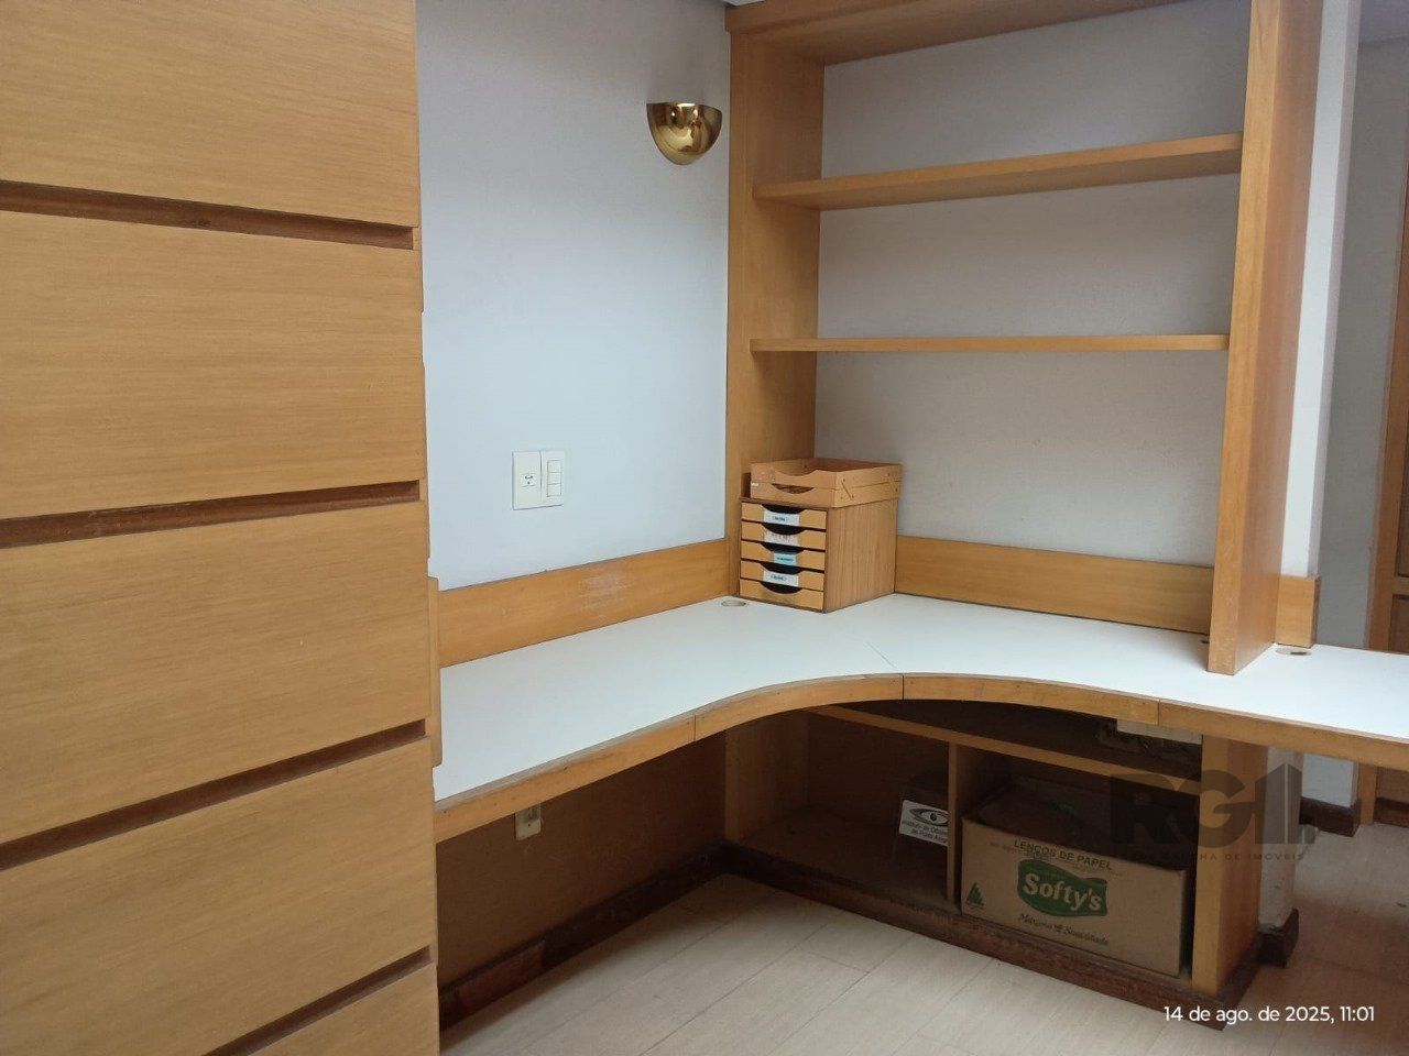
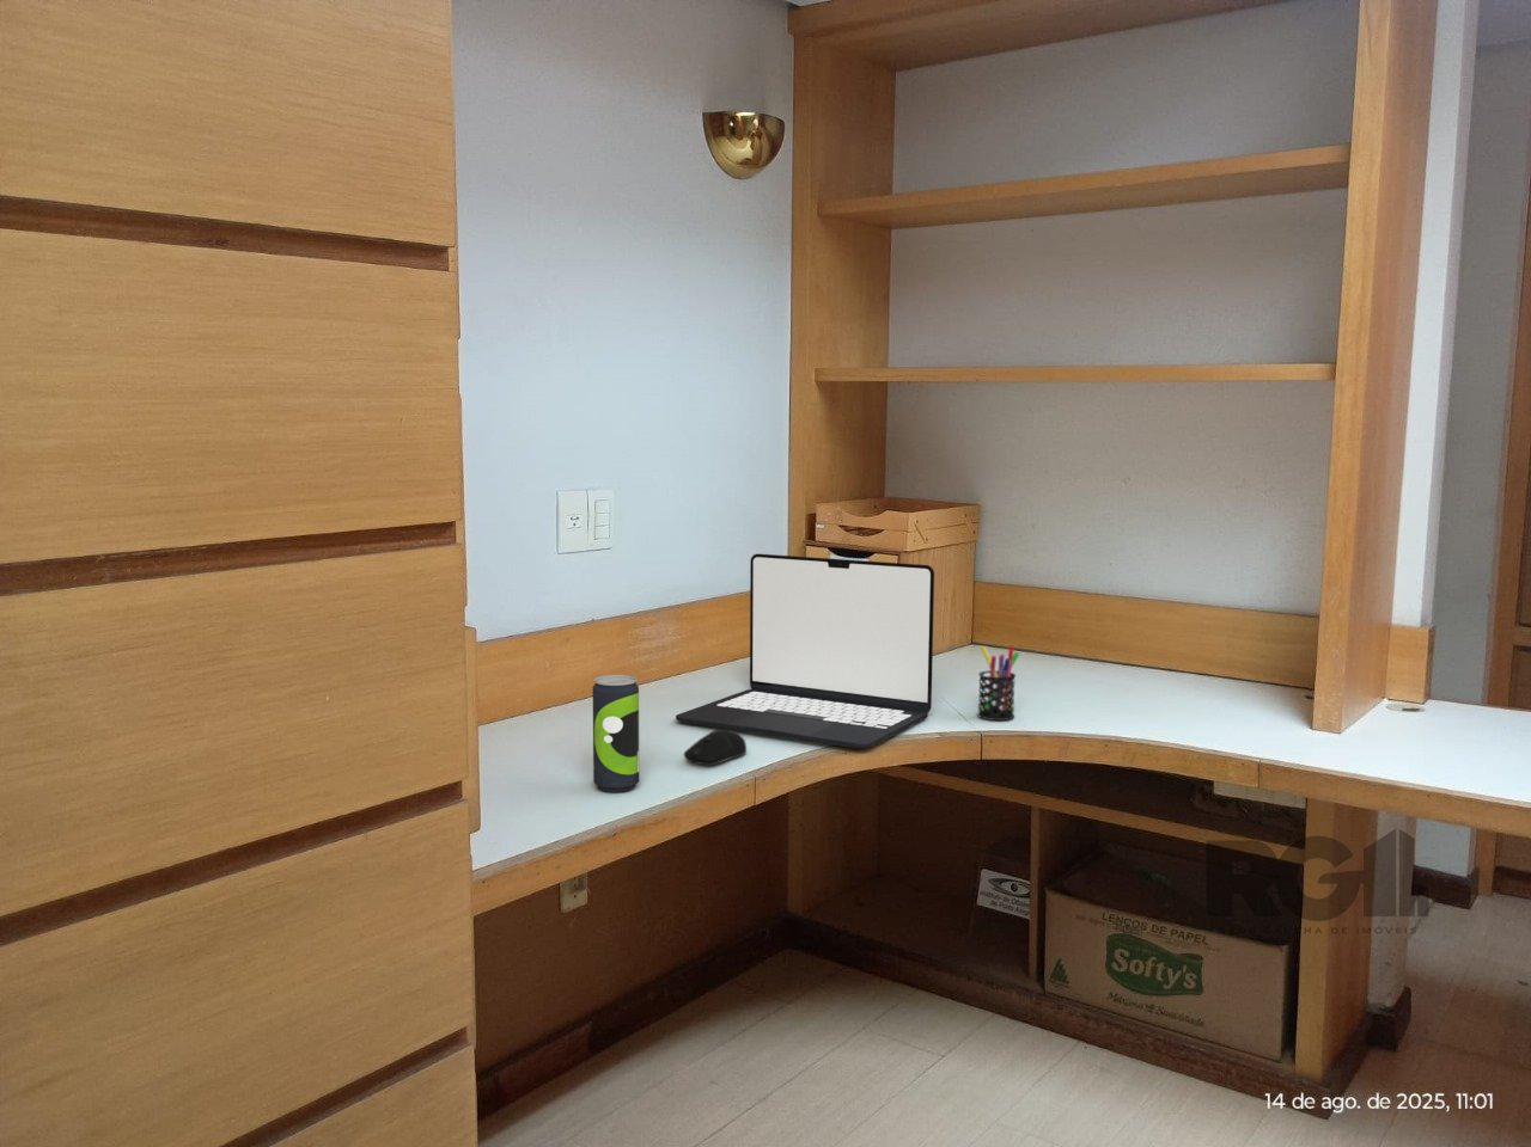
+ pen holder [976,645,1020,722]
+ computer mouse [682,729,747,766]
+ laptop [675,553,935,749]
+ beverage can [592,674,641,793]
